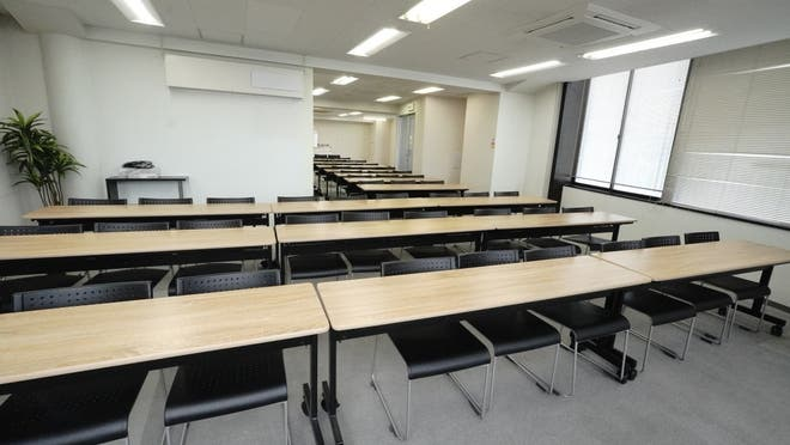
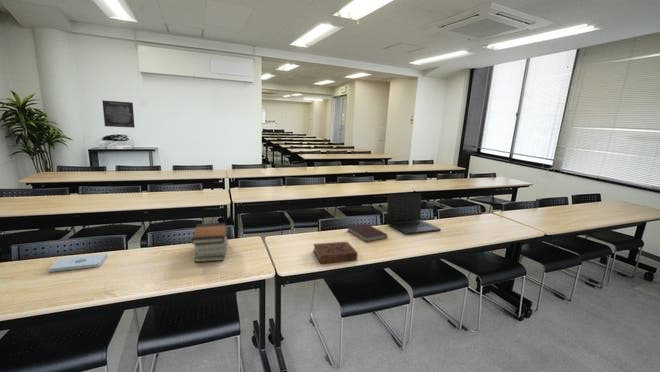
+ notebook [346,223,388,243]
+ laptop [386,192,442,235]
+ book [312,241,359,265]
+ wall art [101,99,136,129]
+ book stack [190,222,229,263]
+ notepad [48,253,108,273]
